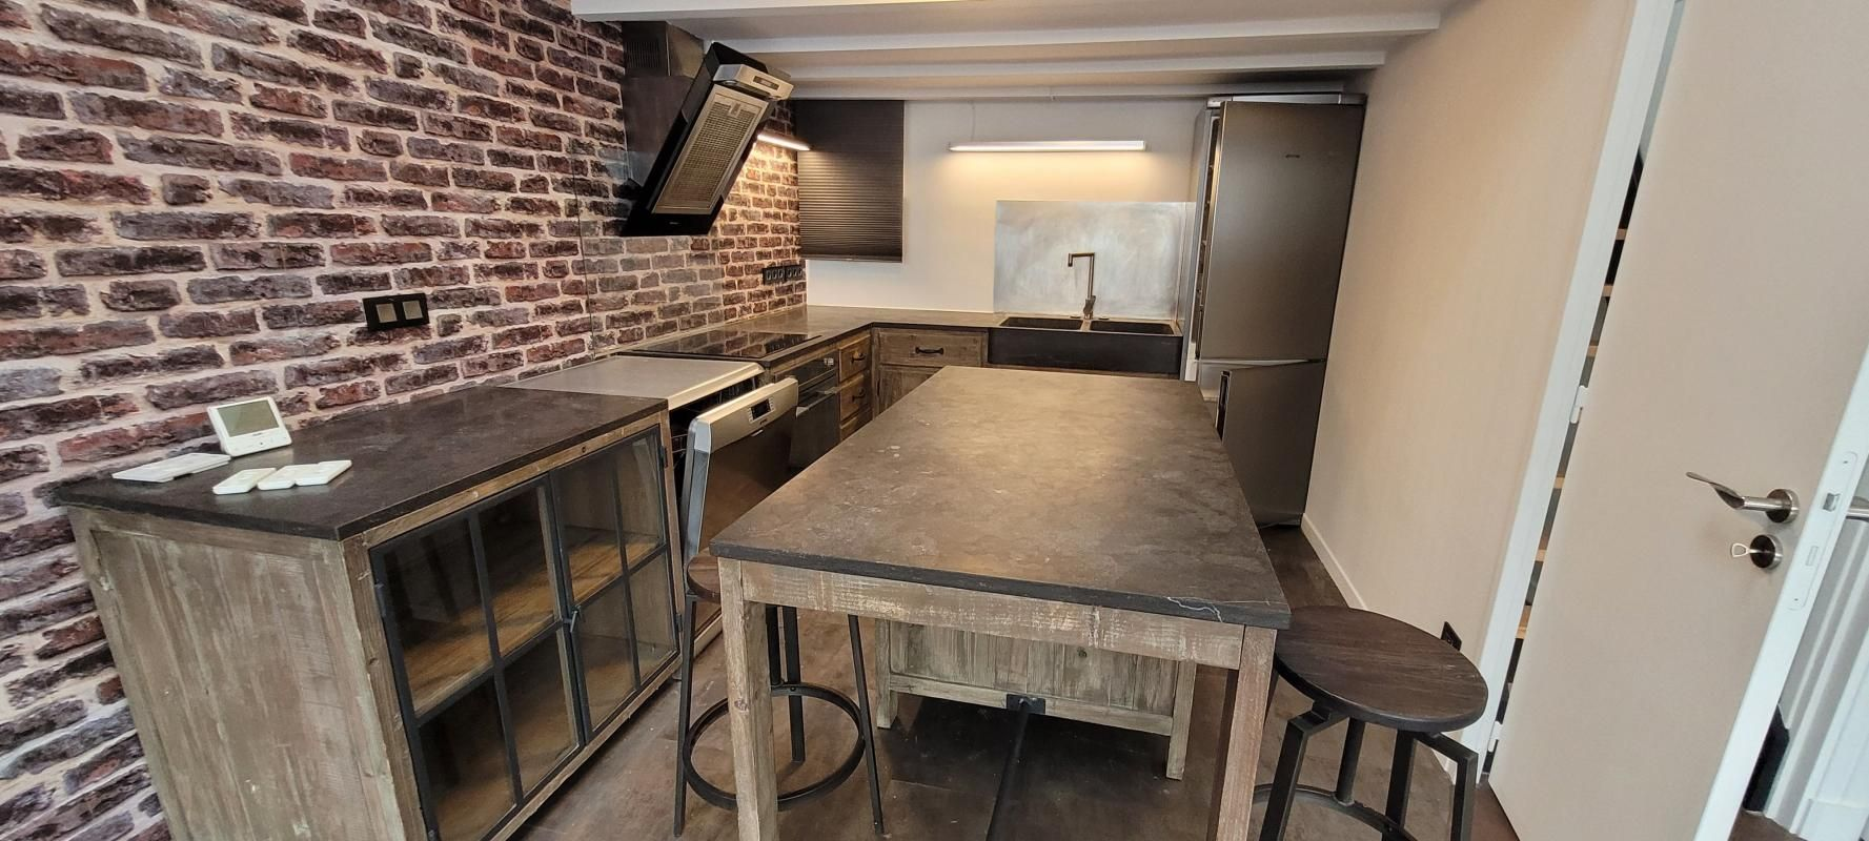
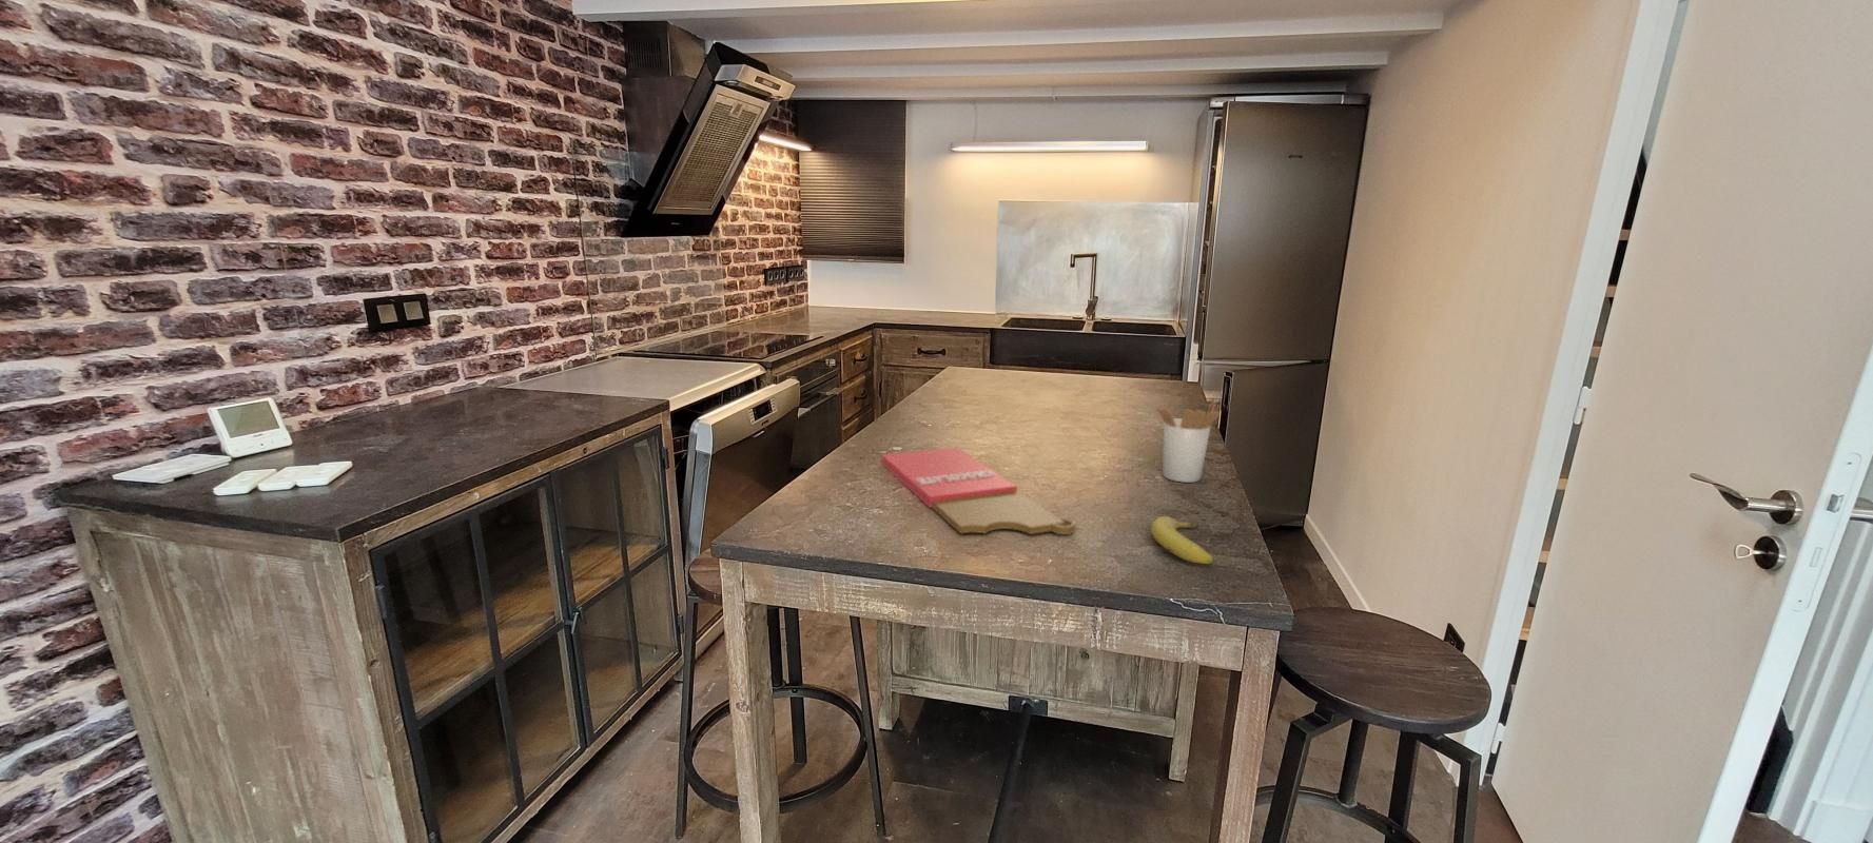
+ utensil holder [1157,398,1222,484]
+ fruit [1150,516,1215,565]
+ cutting board [880,447,1076,535]
